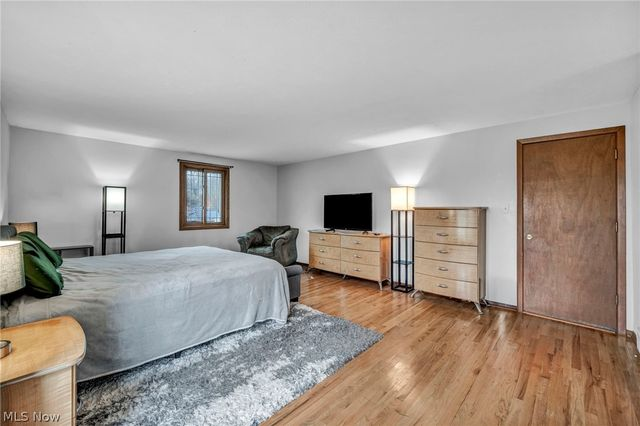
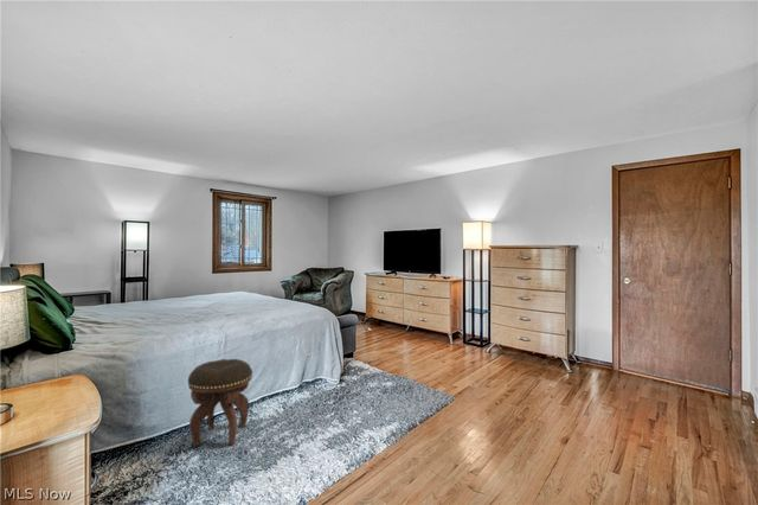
+ footstool [187,358,253,447]
